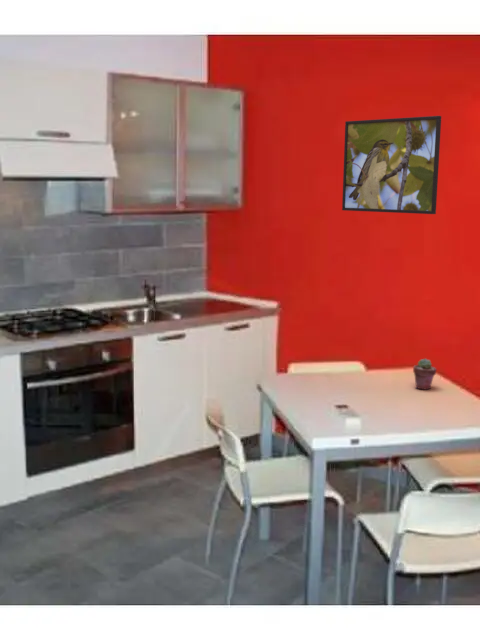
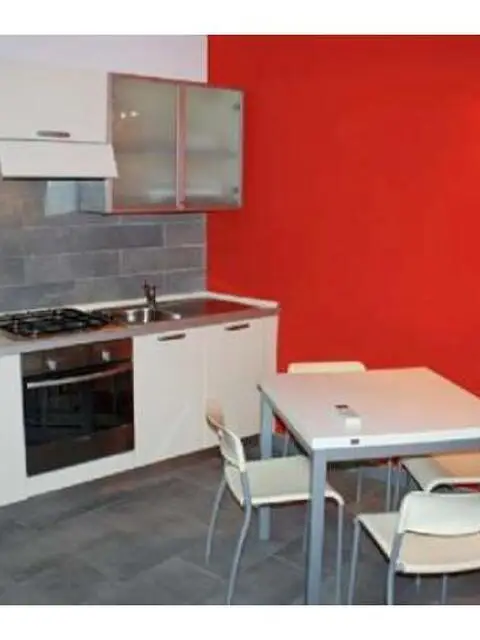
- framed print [341,115,442,215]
- potted succulent [412,357,437,391]
